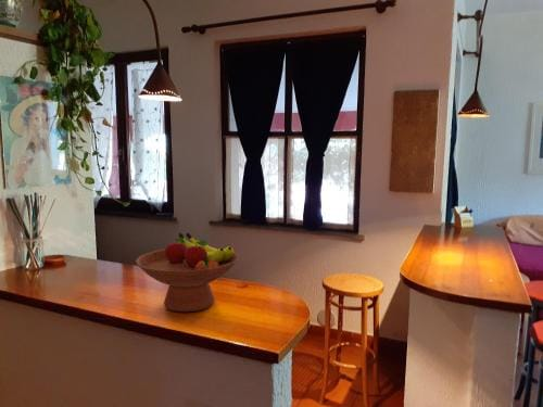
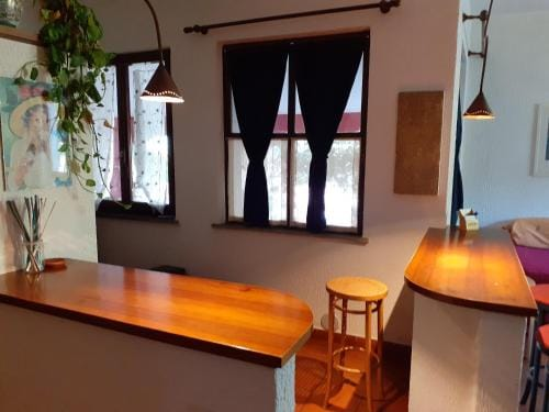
- fruit bowl [135,232,240,313]
